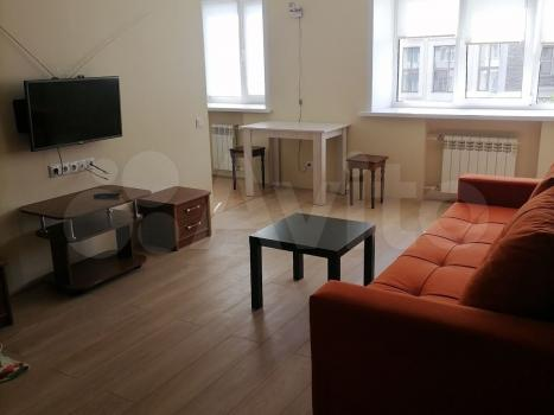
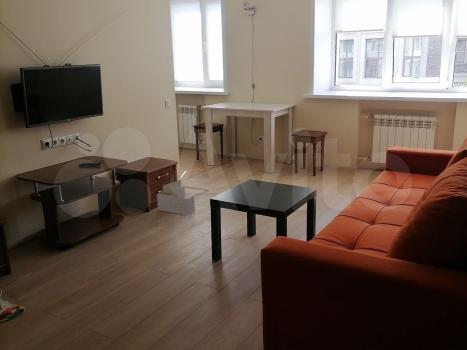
+ architectural model [156,179,210,216]
